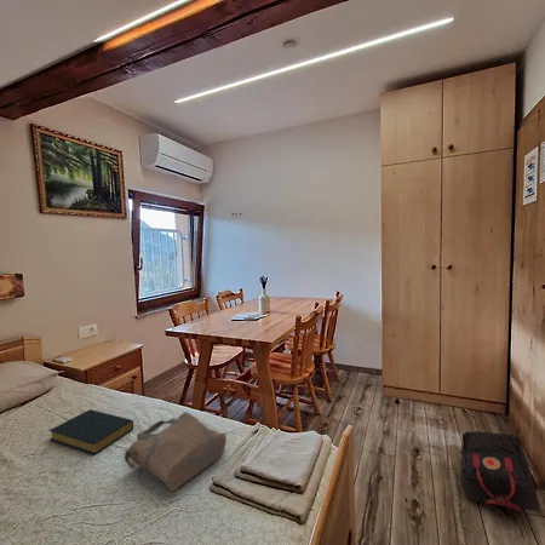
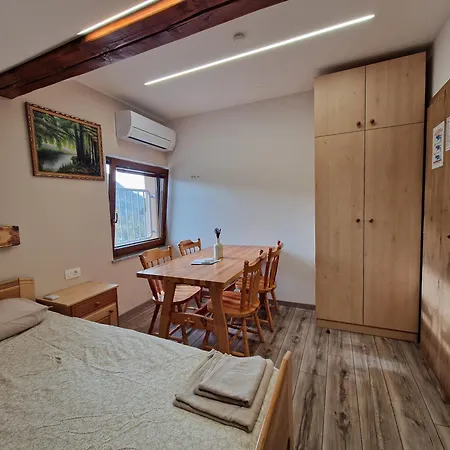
- tote bag [124,411,228,492]
- backpack [459,431,541,512]
- hardback book [47,408,134,455]
